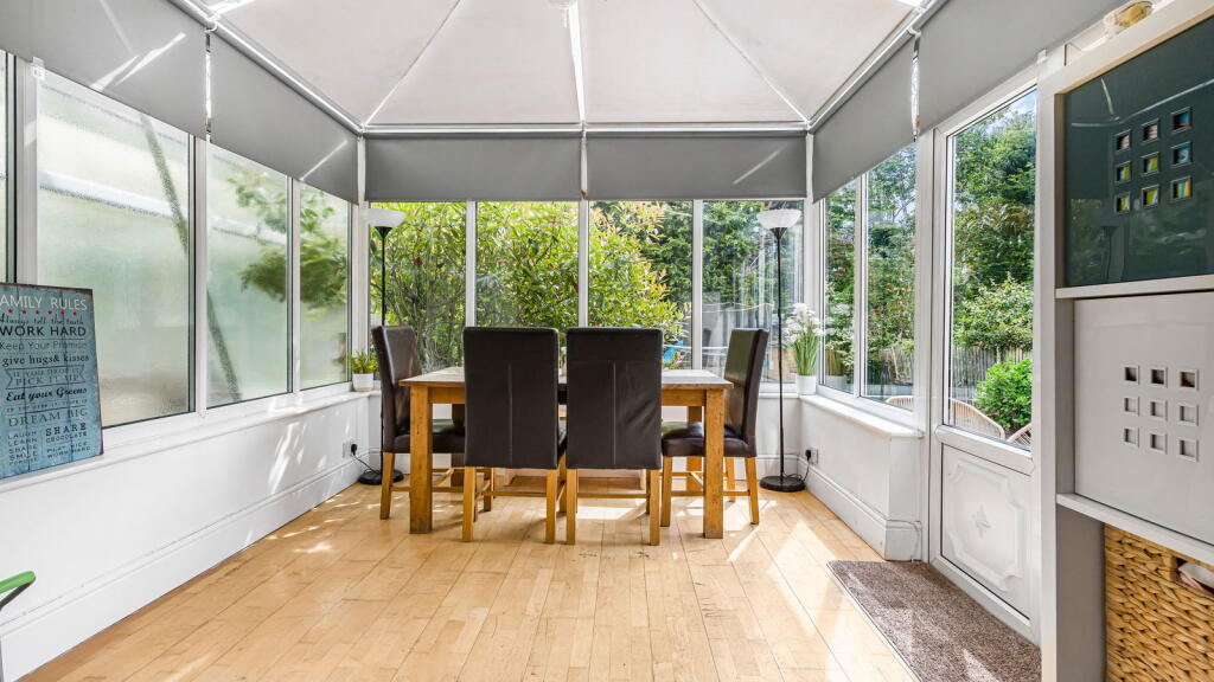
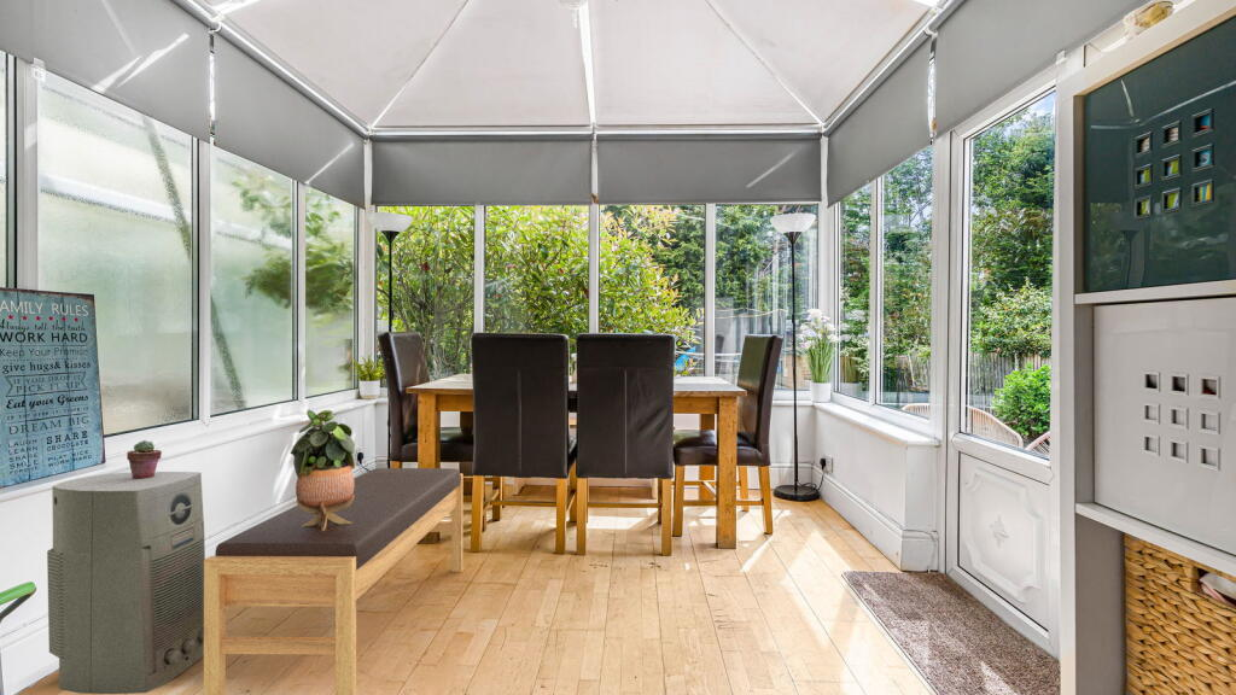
+ potted plant [290,409,356,531]
+ bench [203,467,465,695]
+ air purifier [46,471,206,695]
+ potted succulent [126,439,163,479]
